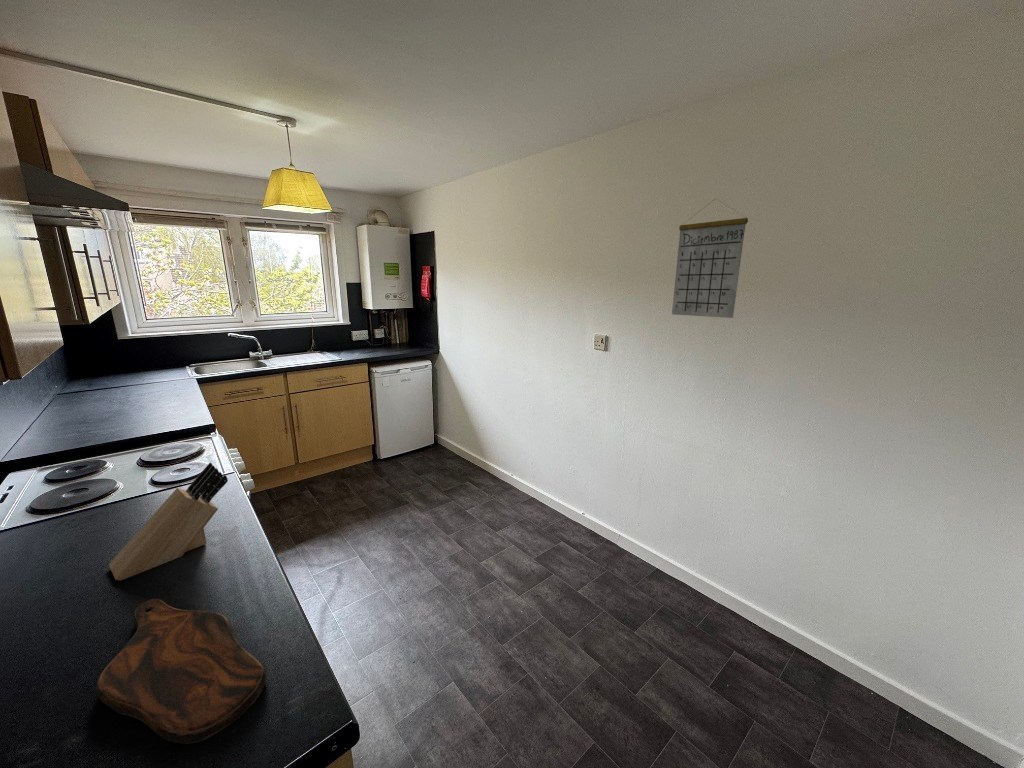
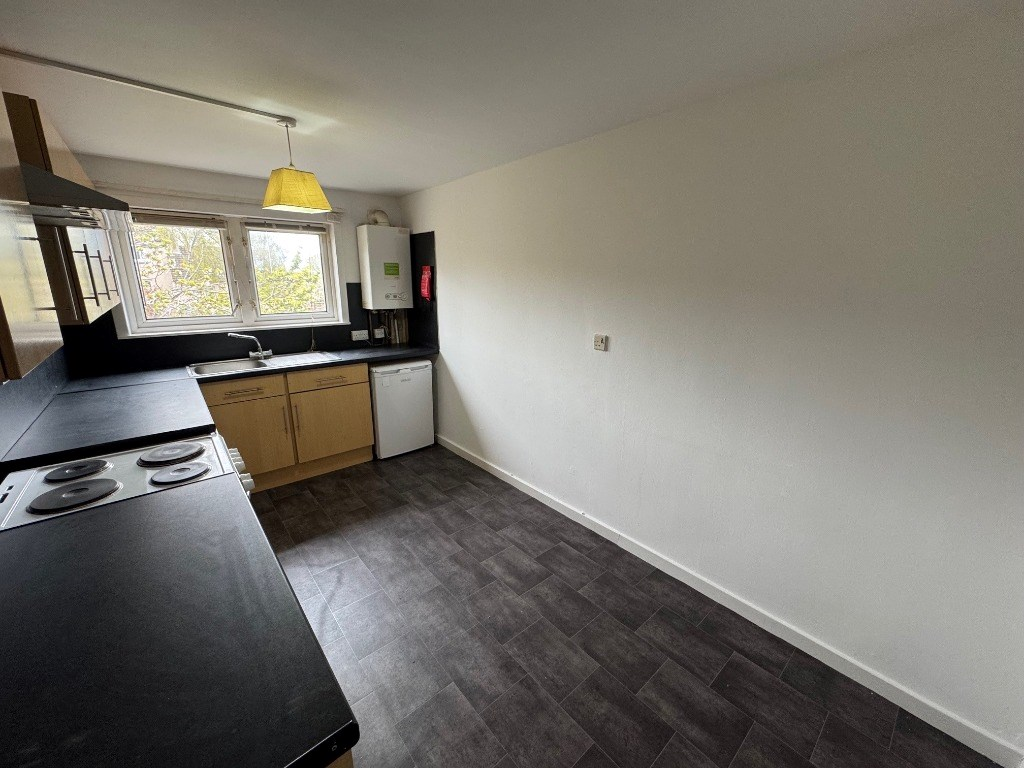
- cutting board [95,598,267,745]
- knife block [108,462,229,581]
- calendar [671,197,749,319]
